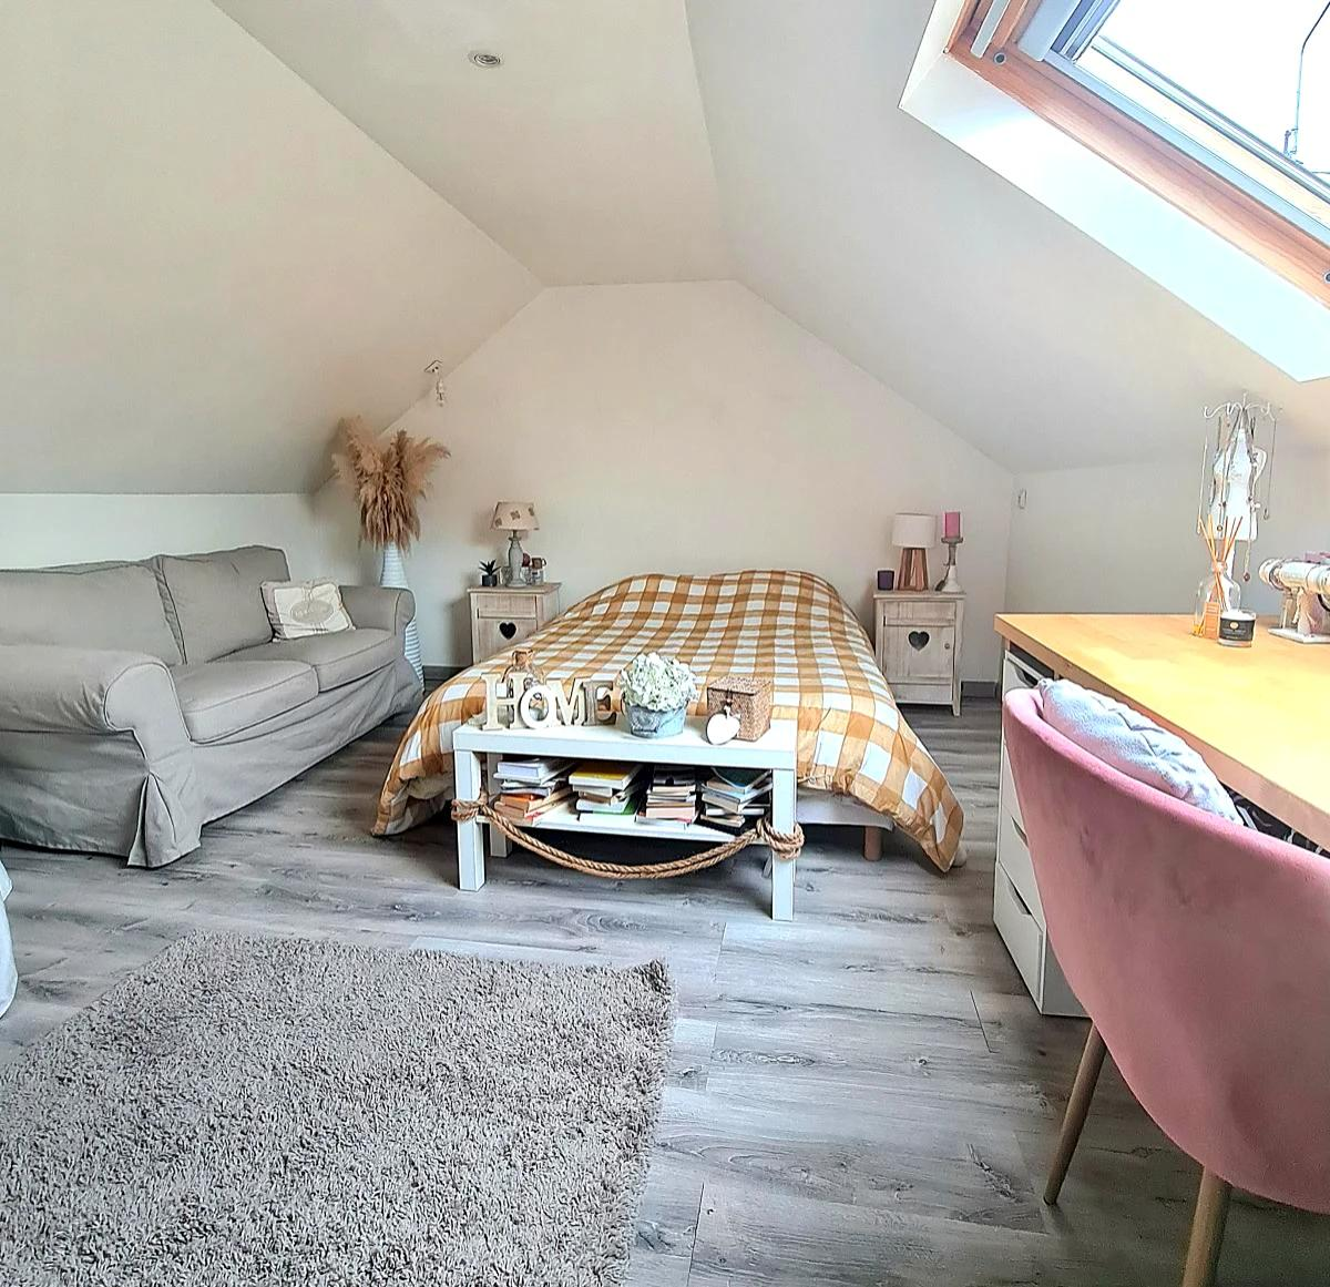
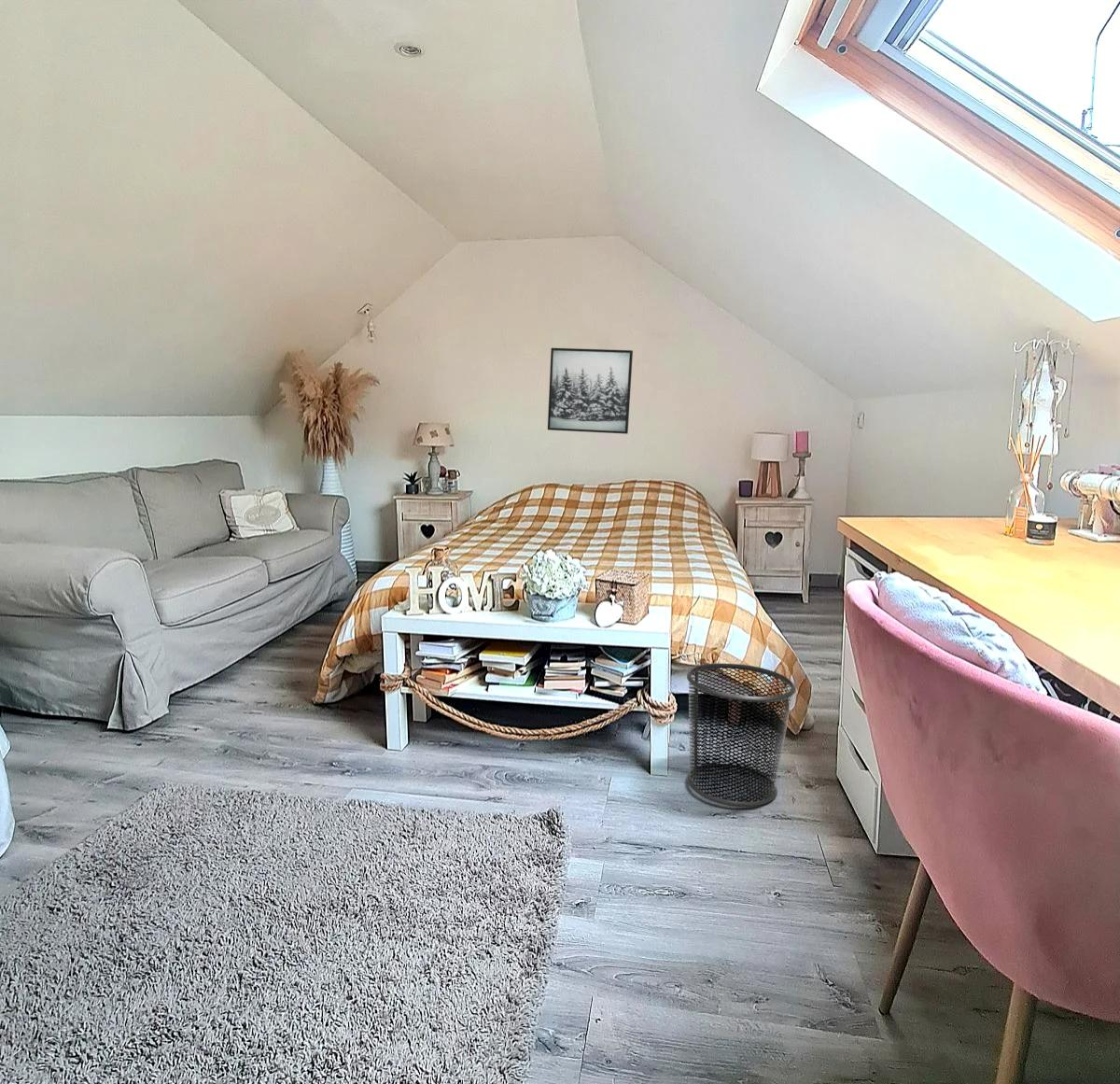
+ wall art [547,347,634,435]
+ waste bin [686,662,797,808]
